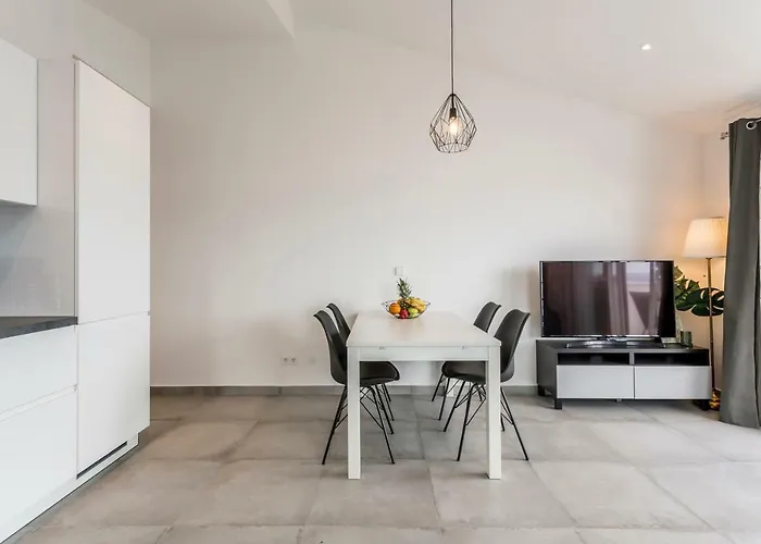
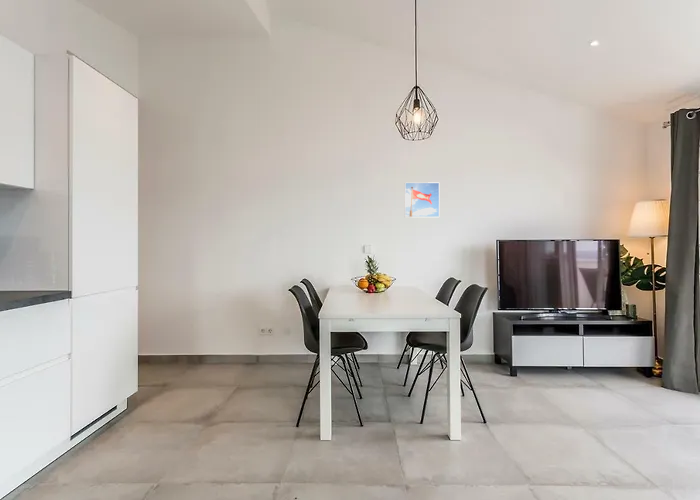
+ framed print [404,181,440,218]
